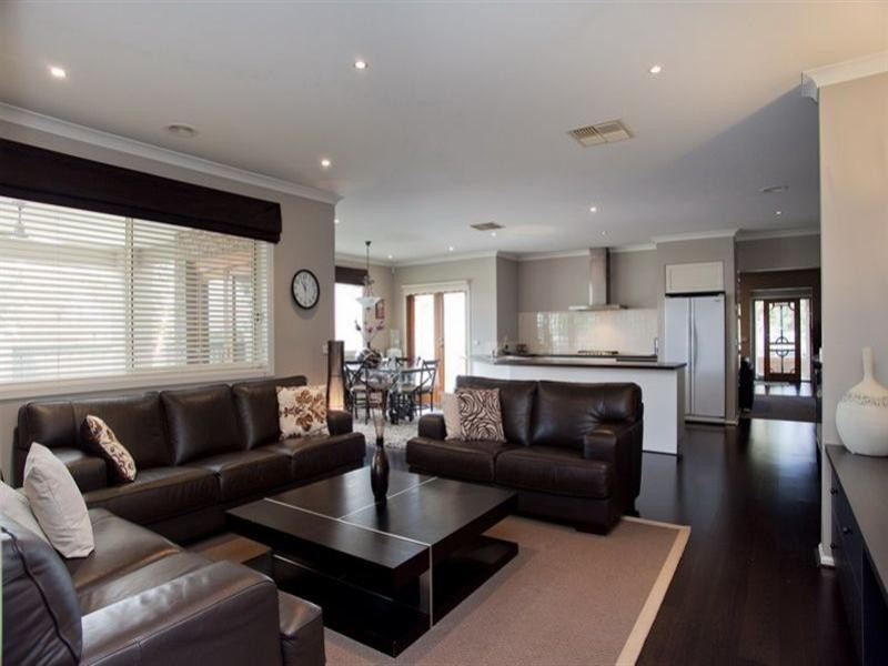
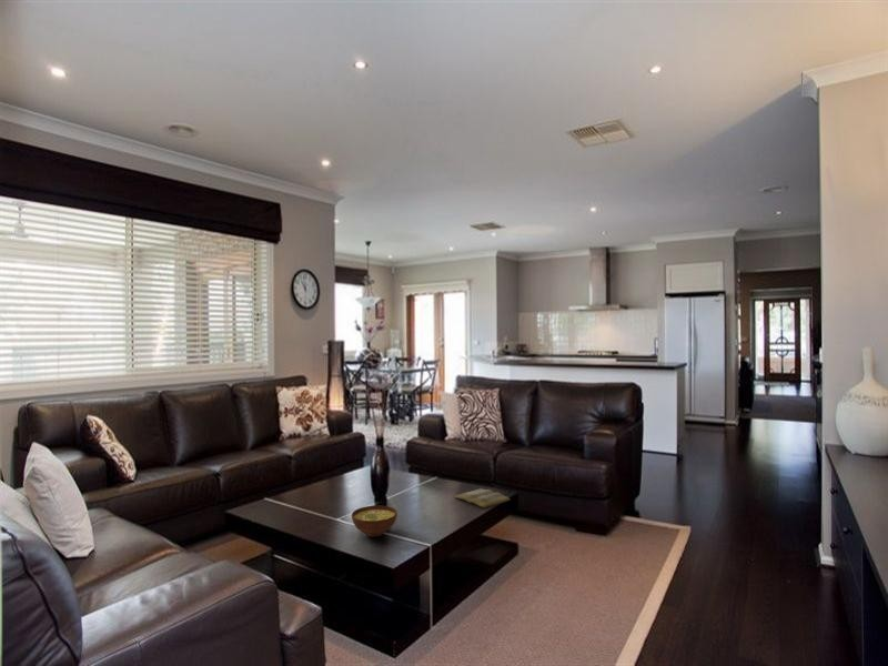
+ bowl [351,504,398,537]
+ book [454,487,512,509]
